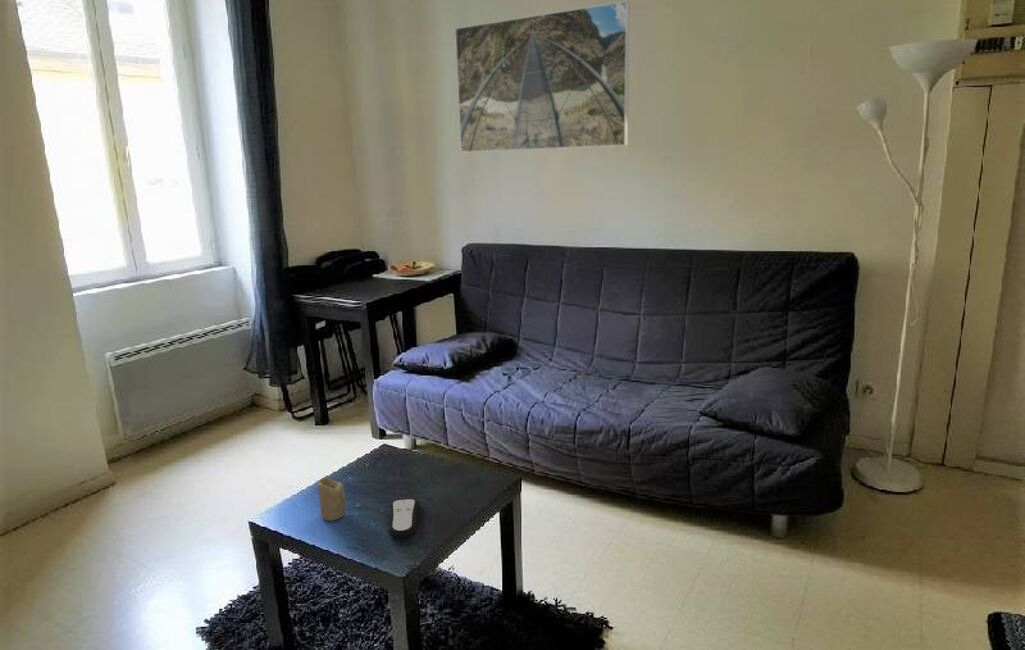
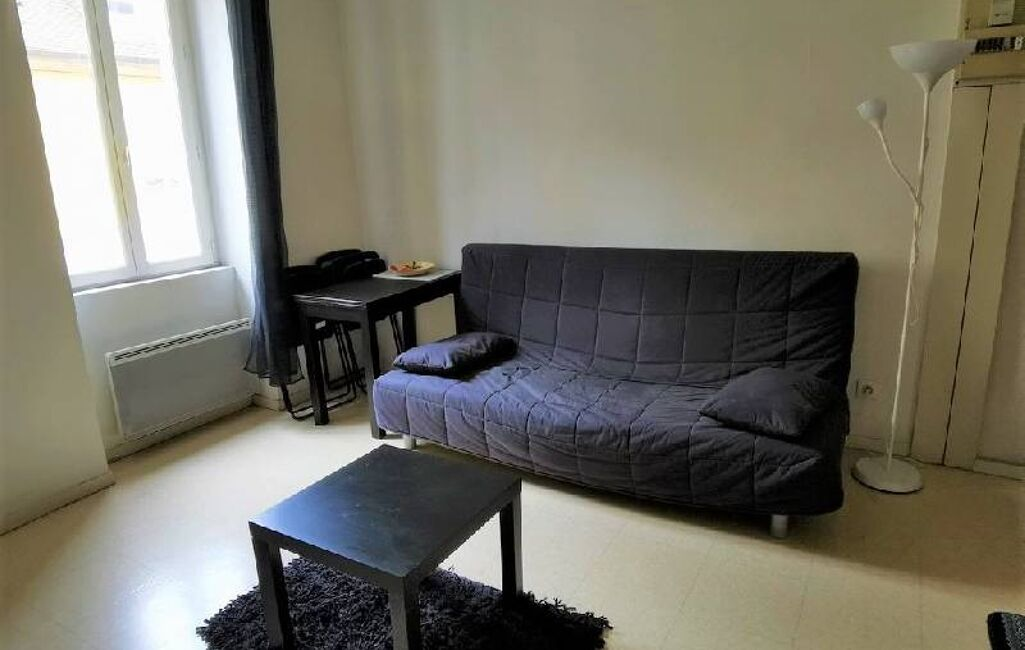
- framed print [454,0,630,154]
- remote control [387,498,420,539]
- candle [317,476,347,522]
